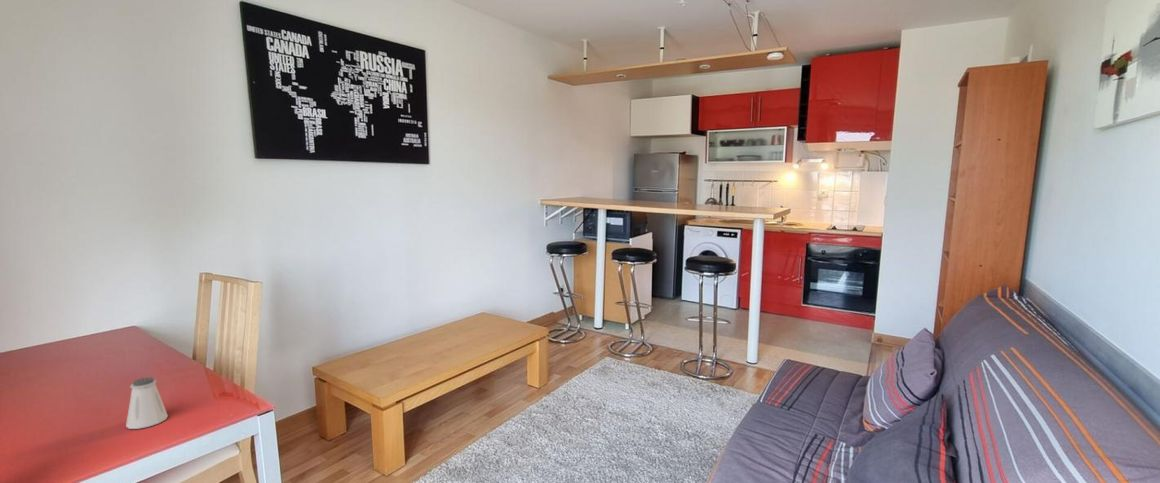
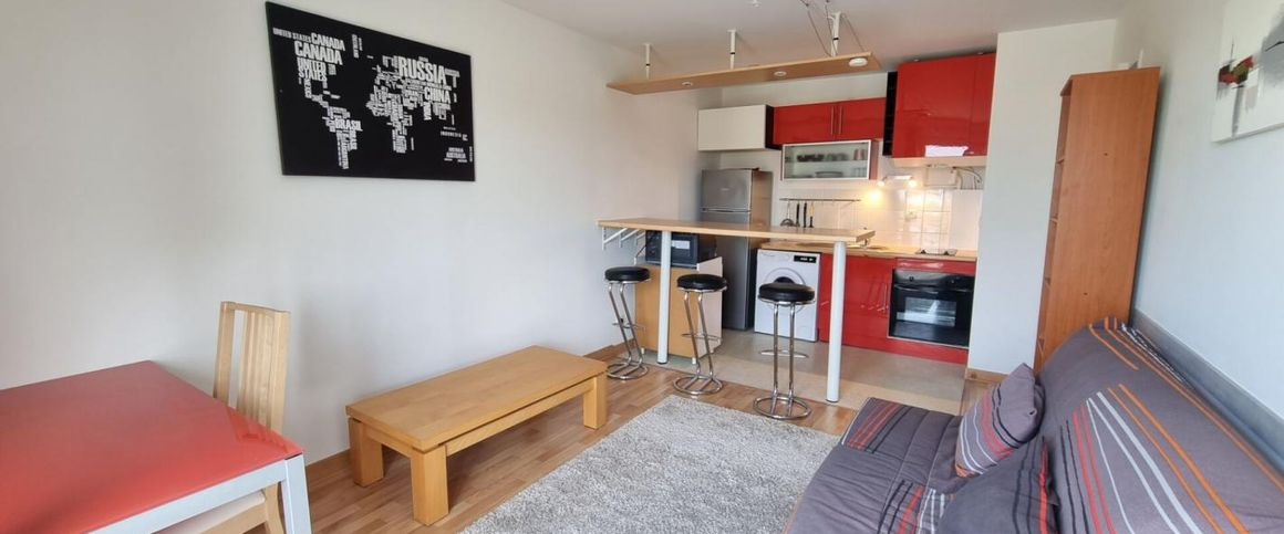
- saltshaker [125,376,169,430]
